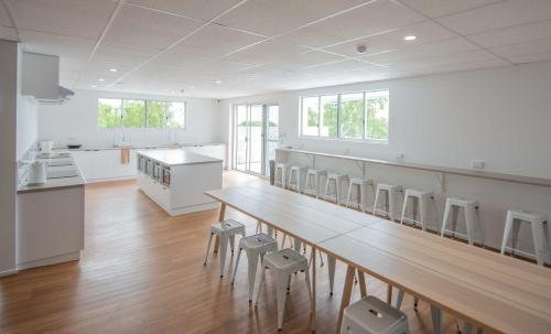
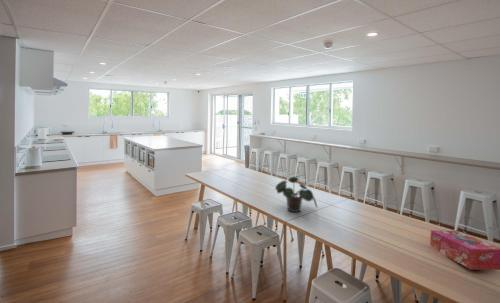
+ tissue box [429,229,500,271]
+ potted plant [274,176,318,213]
